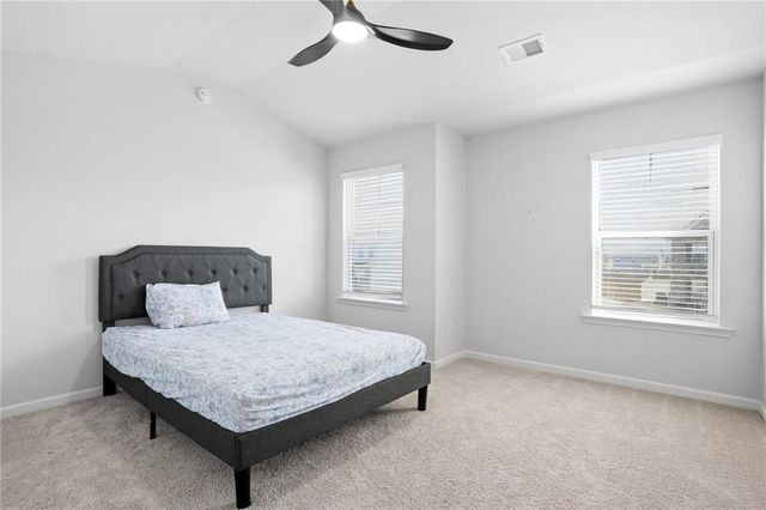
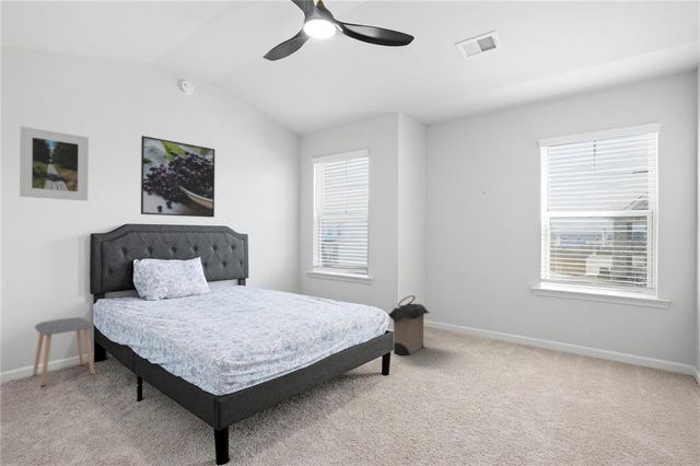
+ stool [32,316,95,387]
+ laundry hamper [387,294,431,357]
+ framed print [140,135,215,219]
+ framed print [19,126,90,201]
